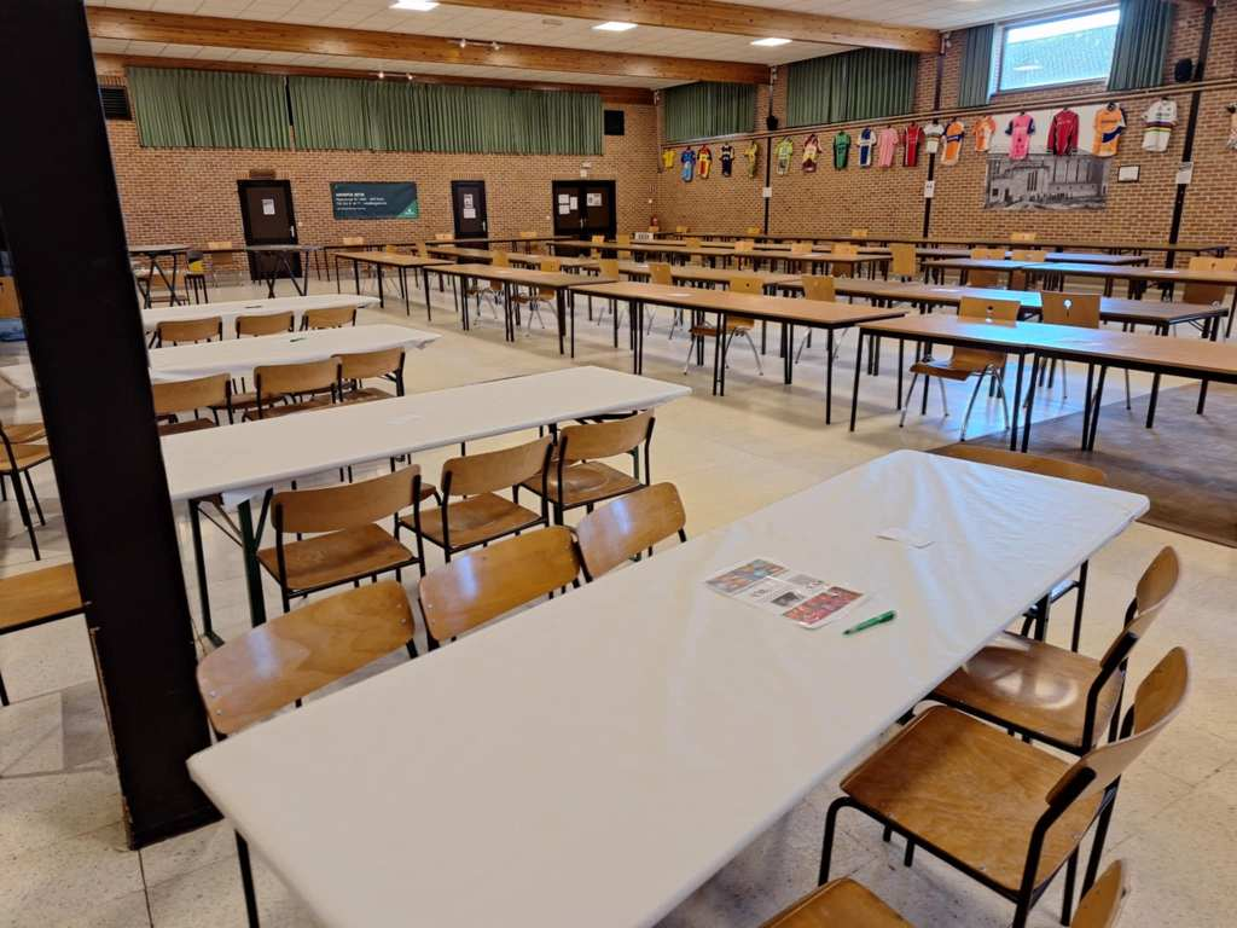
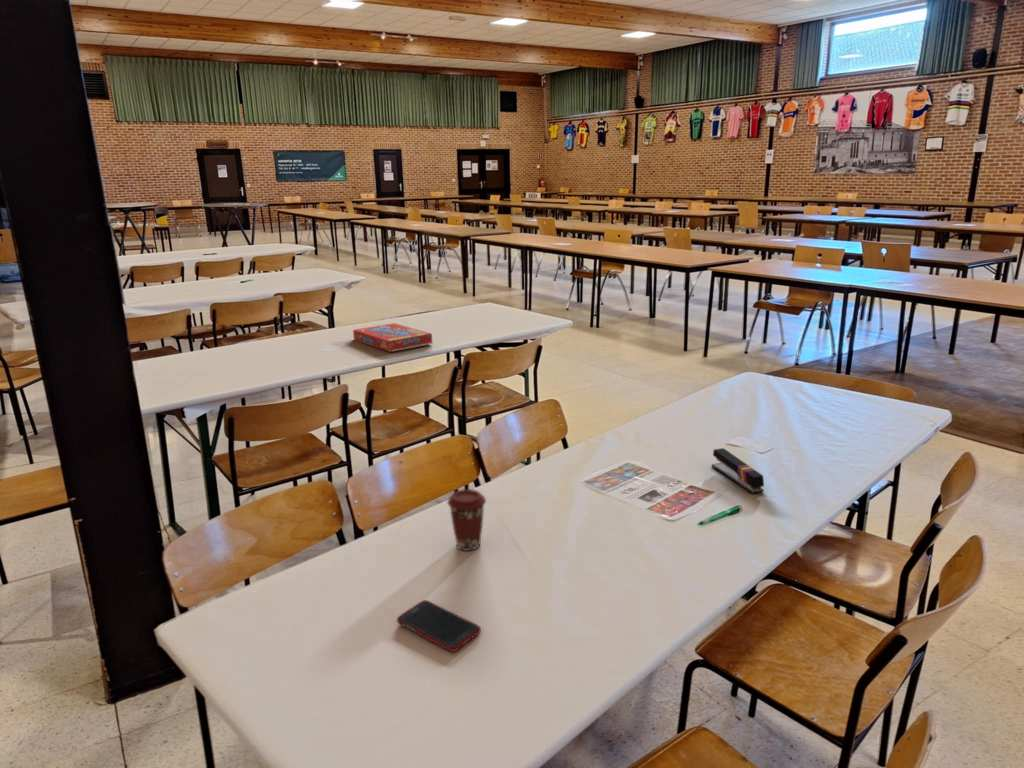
+ stapler [711,447,765,495]
+ snack box [352,322,433,353]
+ coffee cup [446,488,487,552]
+ cell phone [396,599,482,653]
